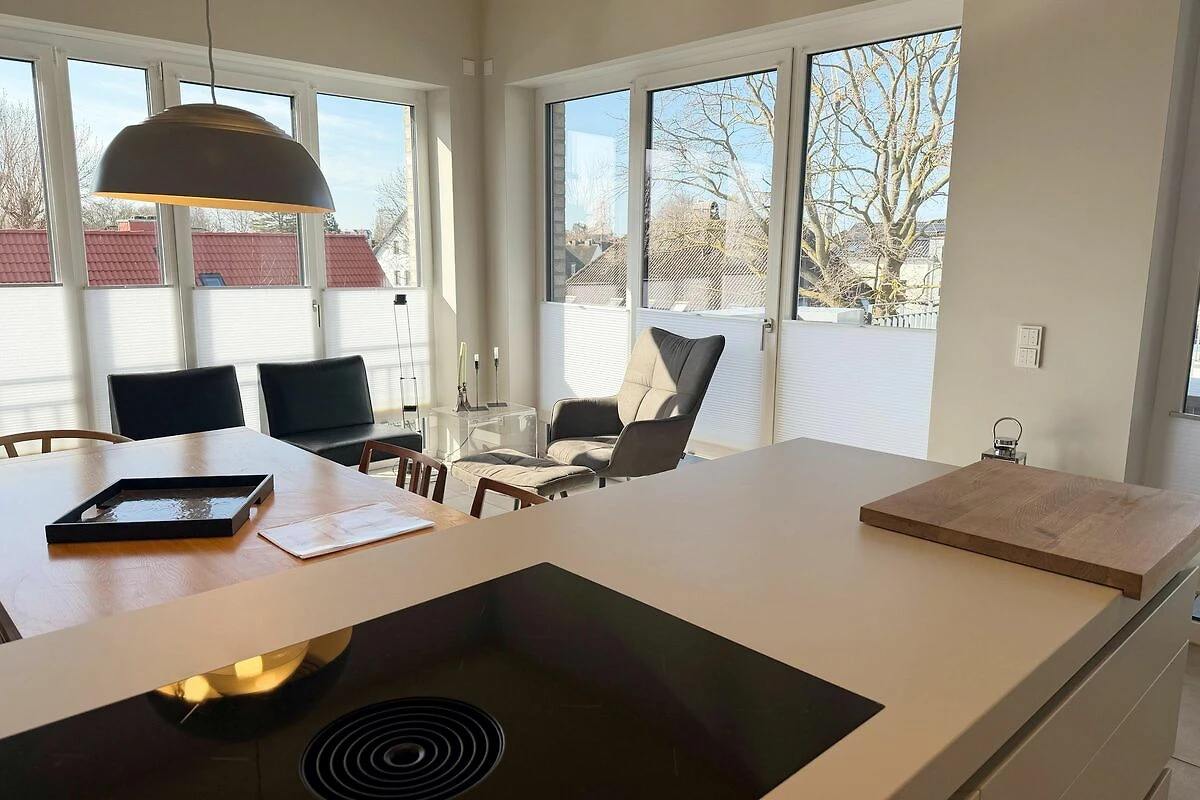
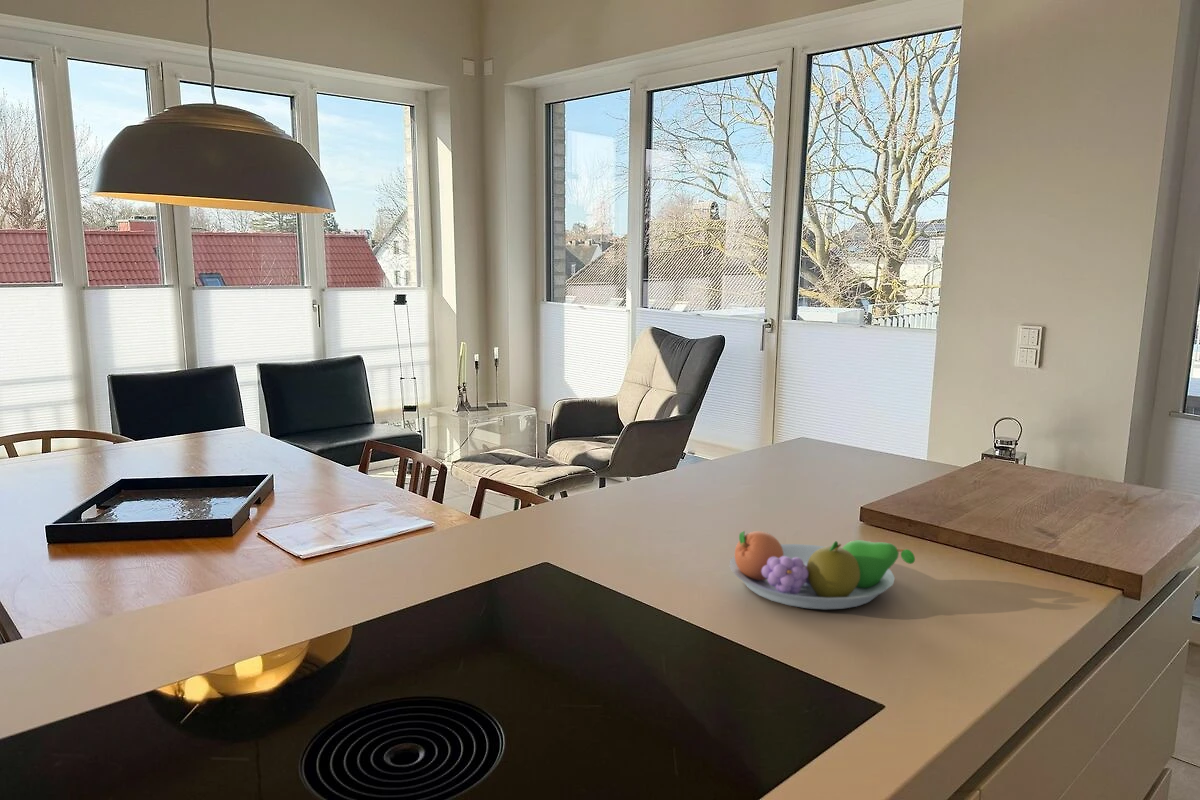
+ fruit bowl [729,530,916,610]
